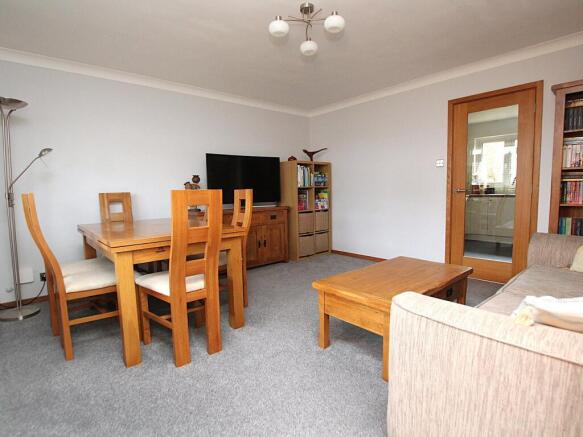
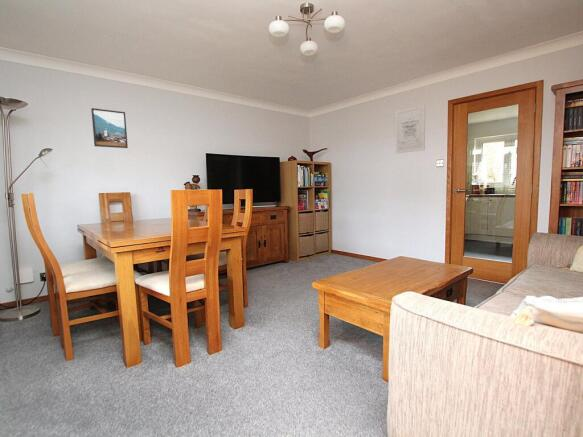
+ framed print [90,107,129,149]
+ wall art [395,104,426,154]
